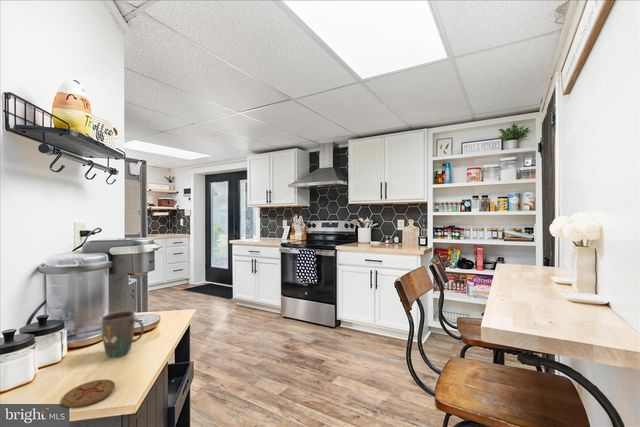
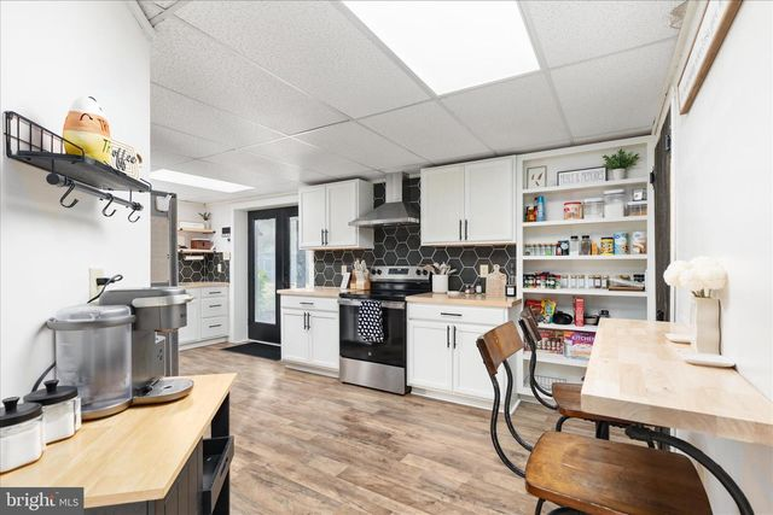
- mug [101,310,145,358]
- coaster [61,379,116,408]
